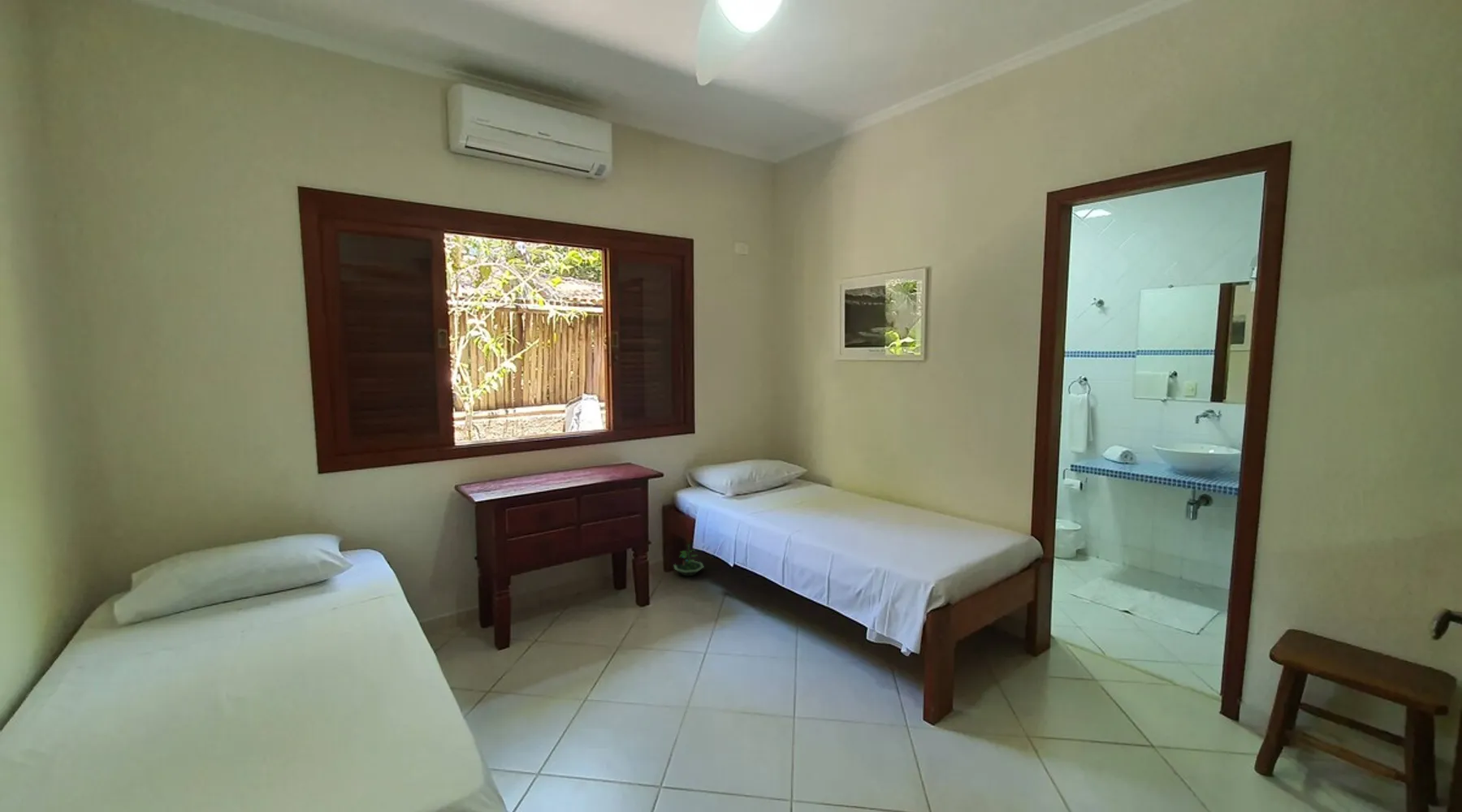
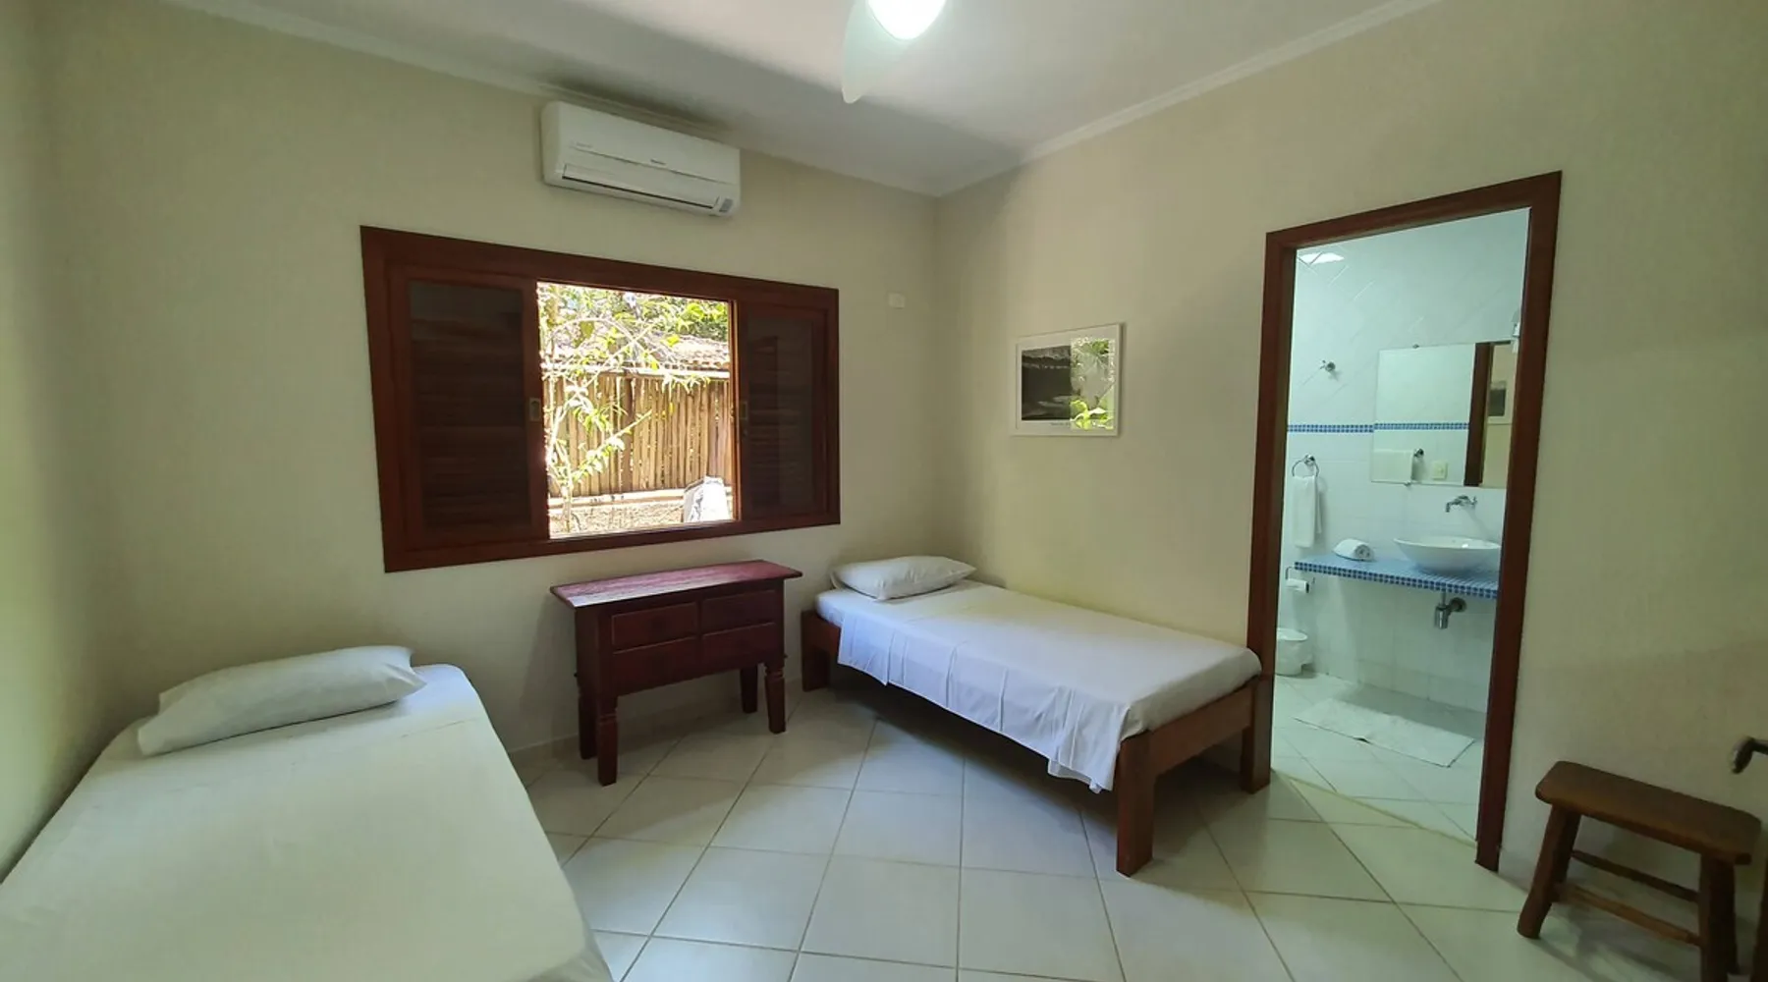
- terrarium [673,544,705,577]
